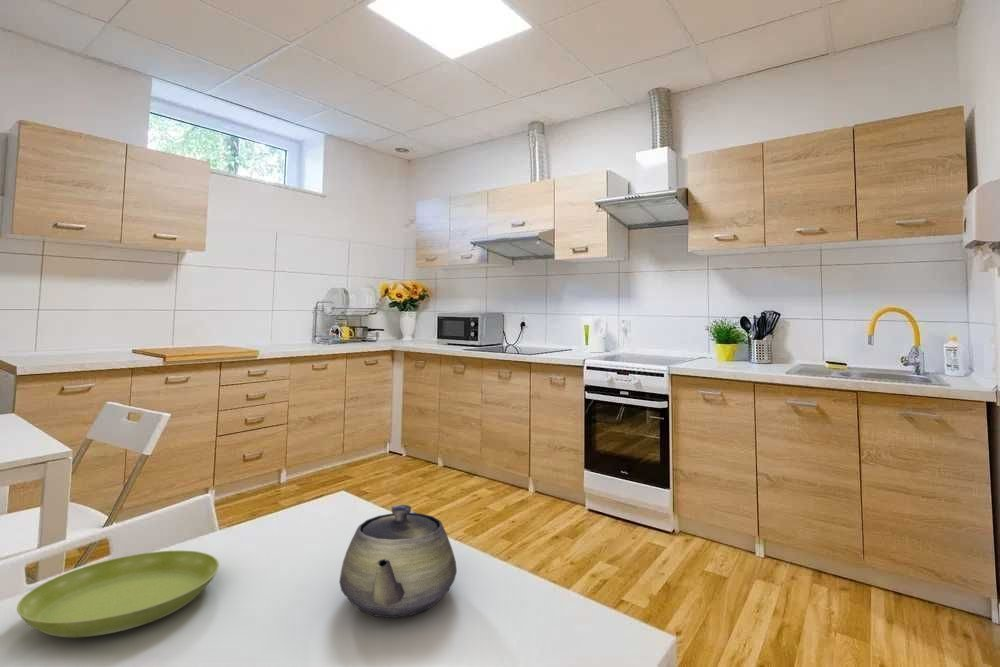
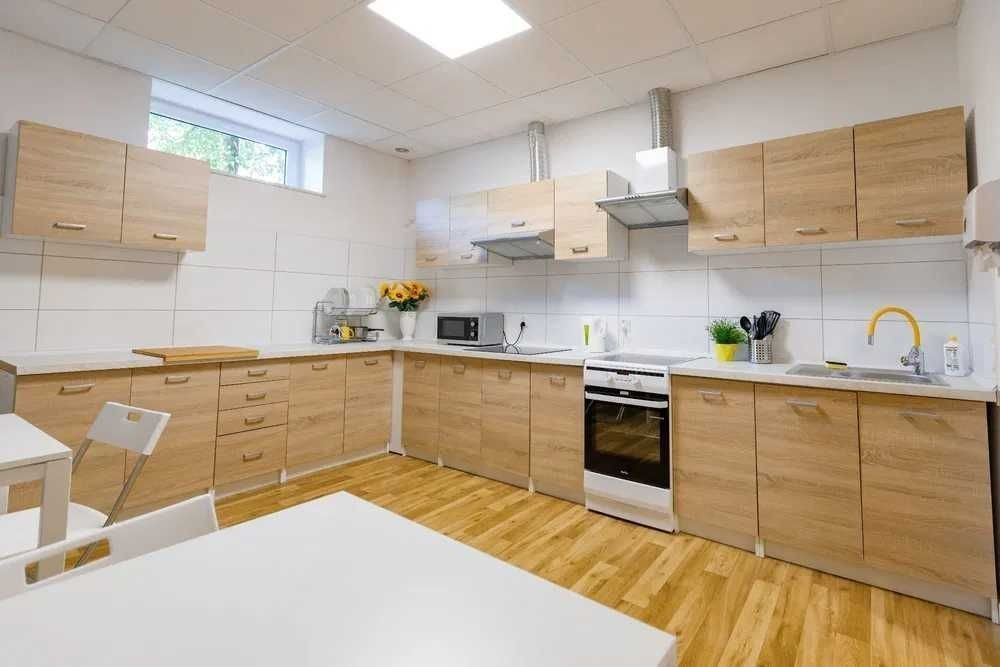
- teapot [338,504,458,619]
- saucer [16,550,220,638]
